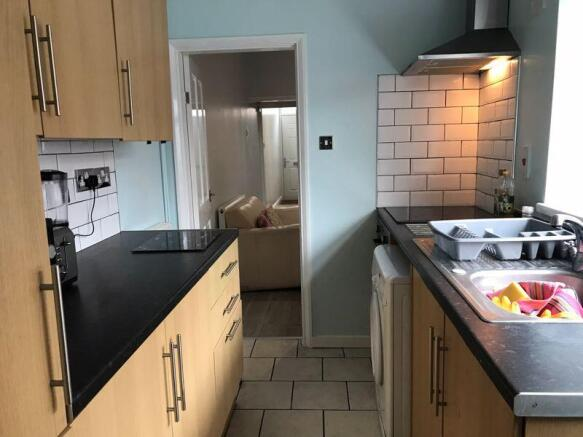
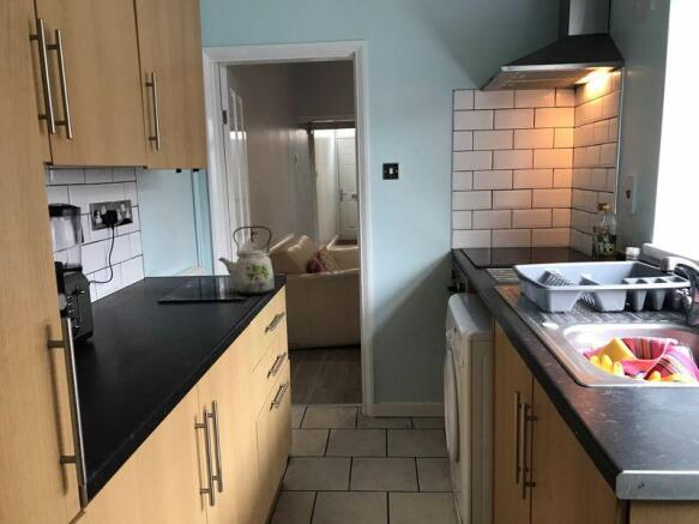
+ kettle [217,224,276,296]
